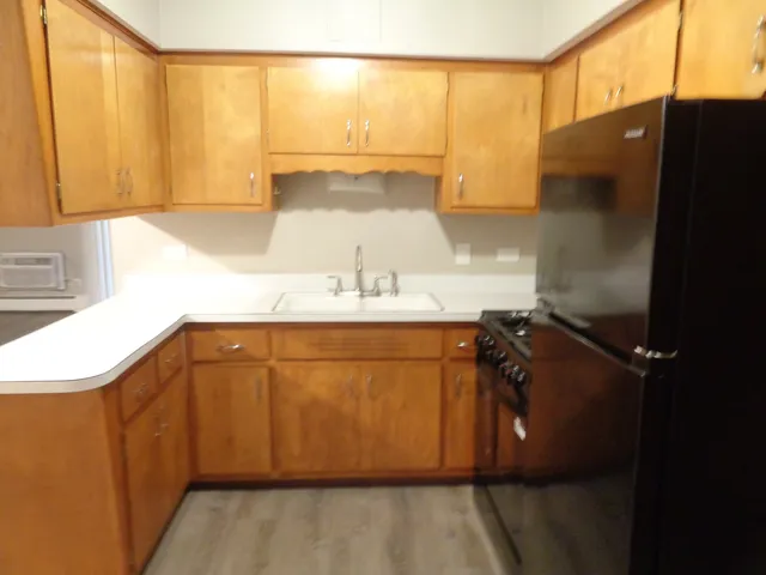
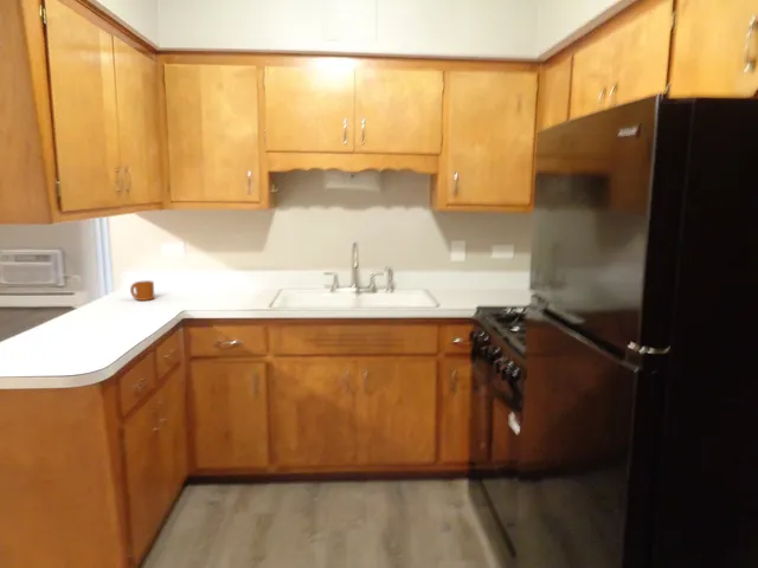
+ mug [129,279,155,302]
